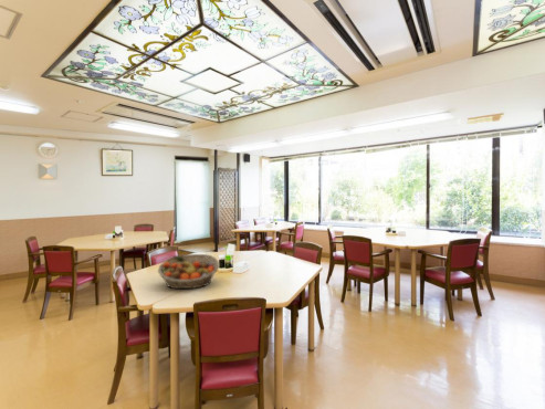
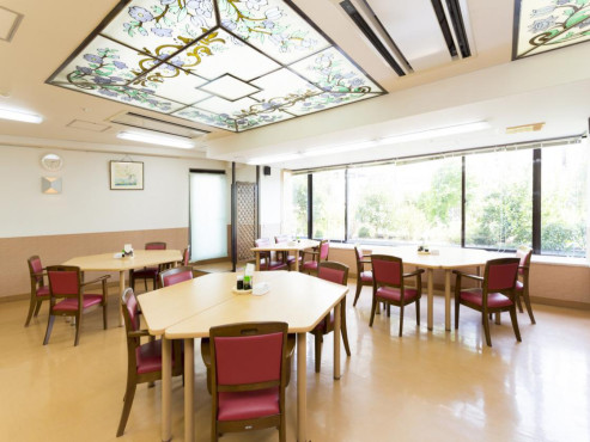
- fruit basket [157,253,220,290]
